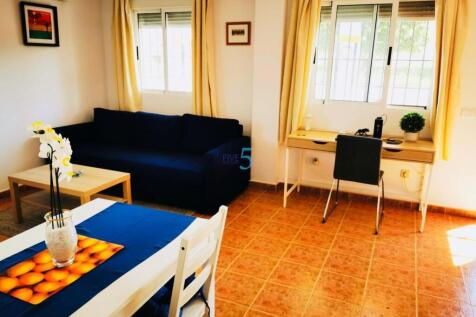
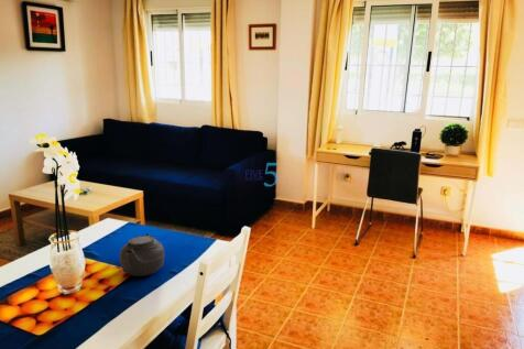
+ teapot [118,232,167,277]
